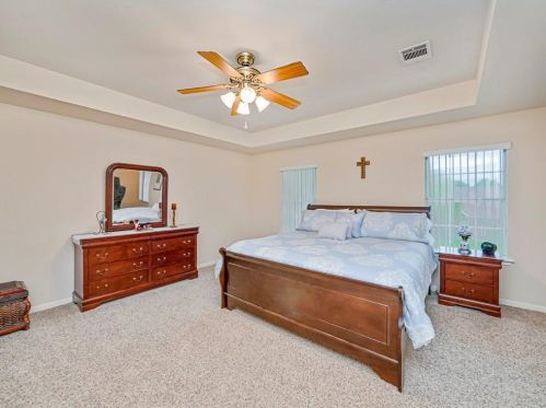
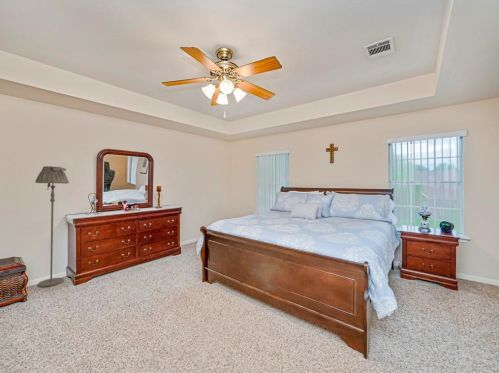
+ floor lamp [34,165,70,288]
